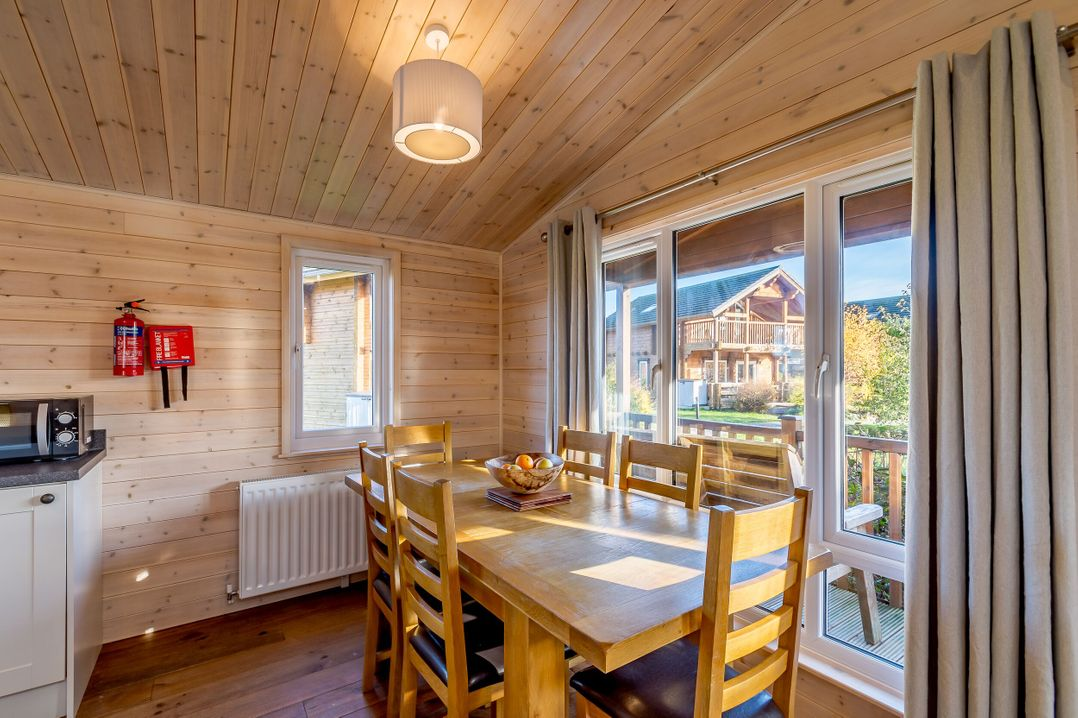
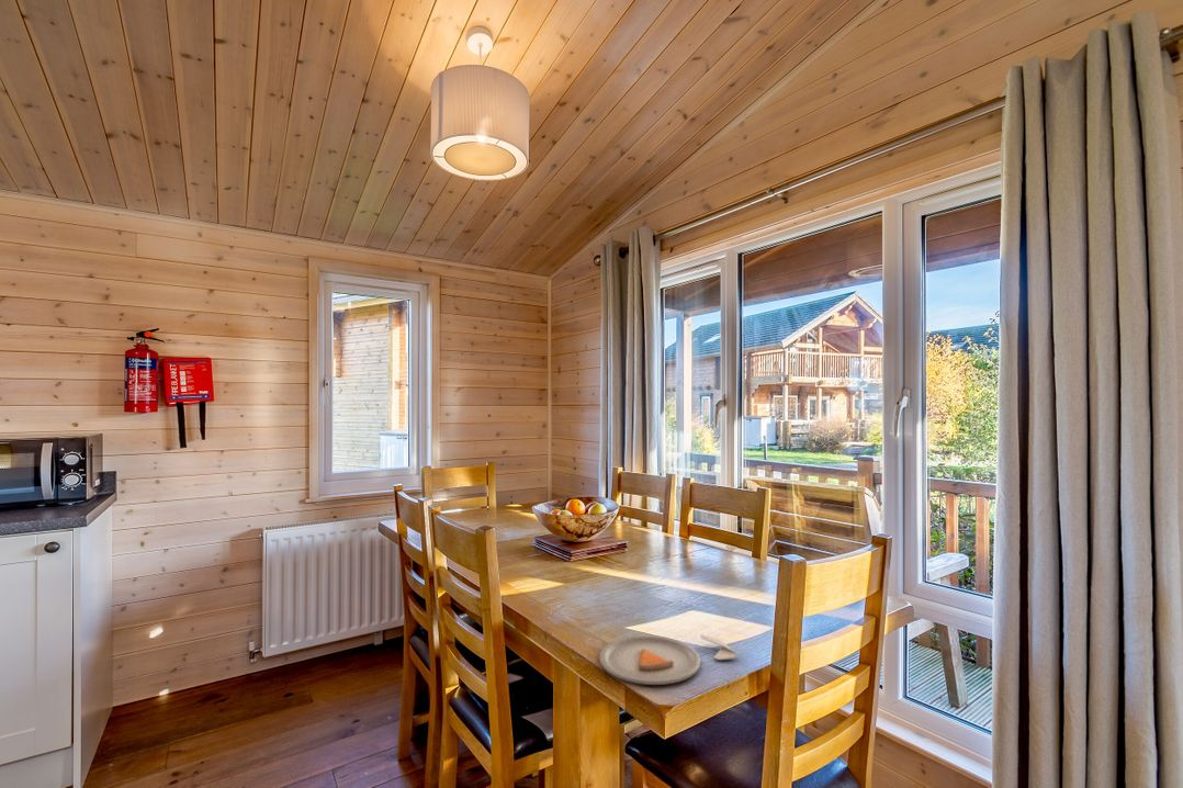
+ dinner plate [599,633,737,686]
